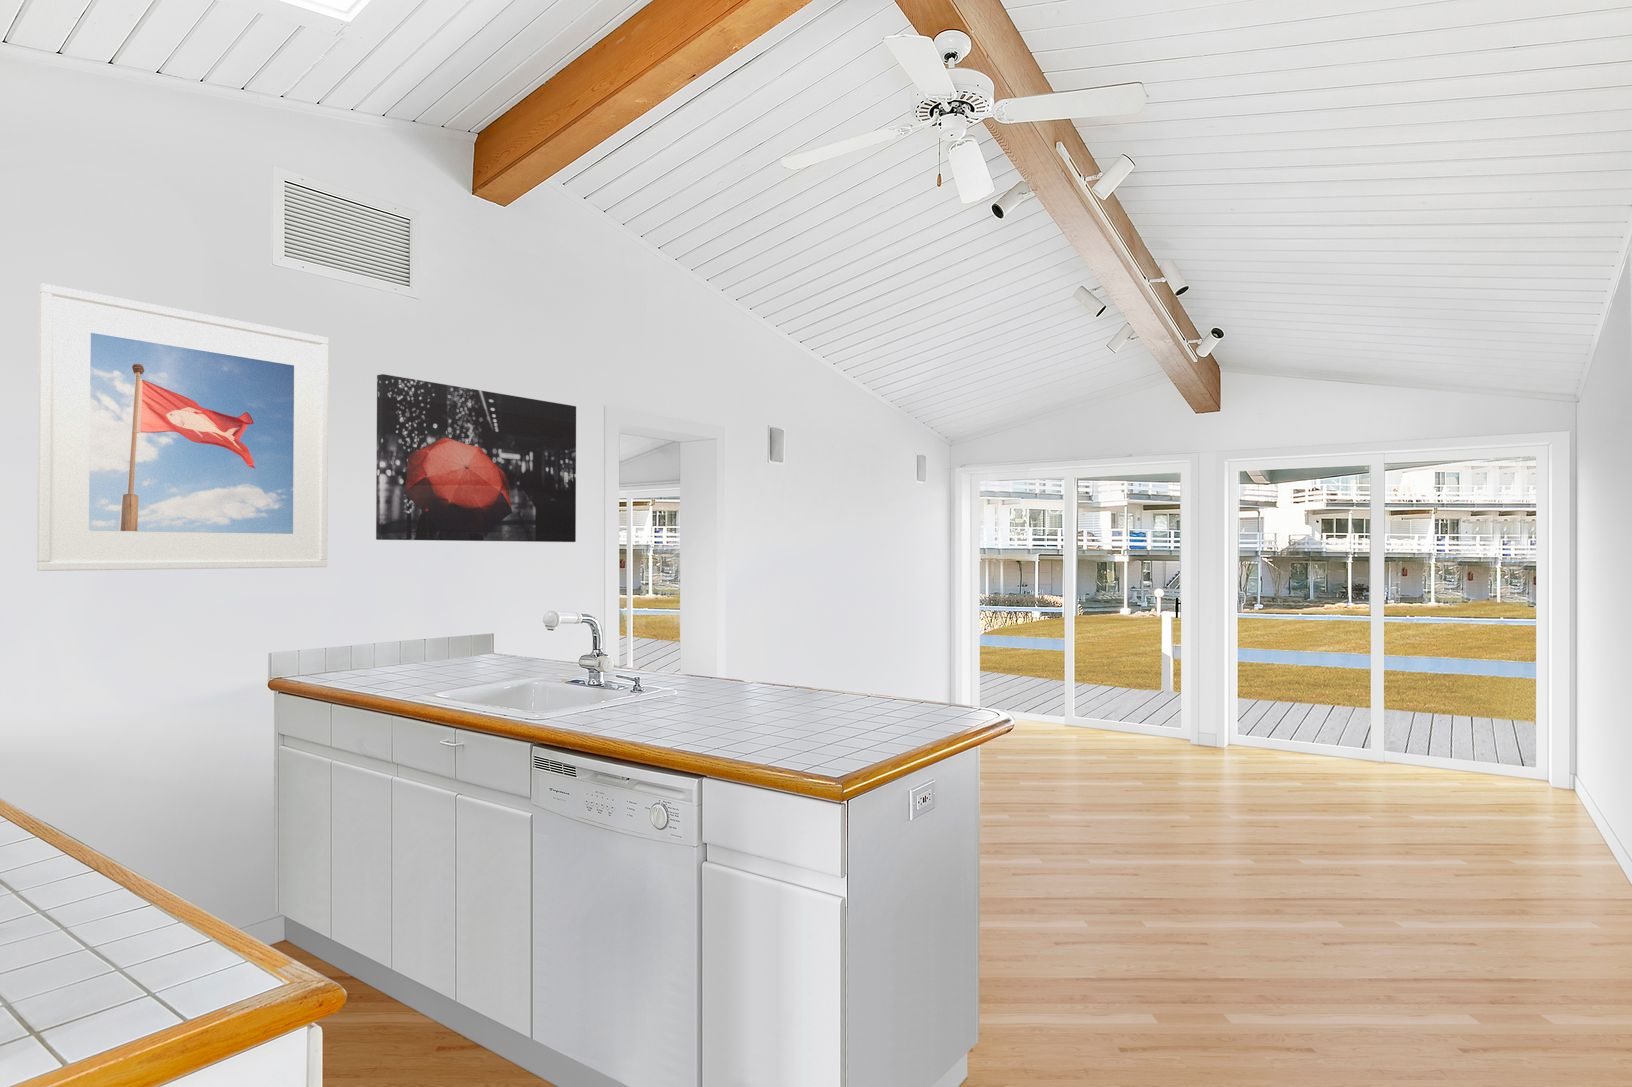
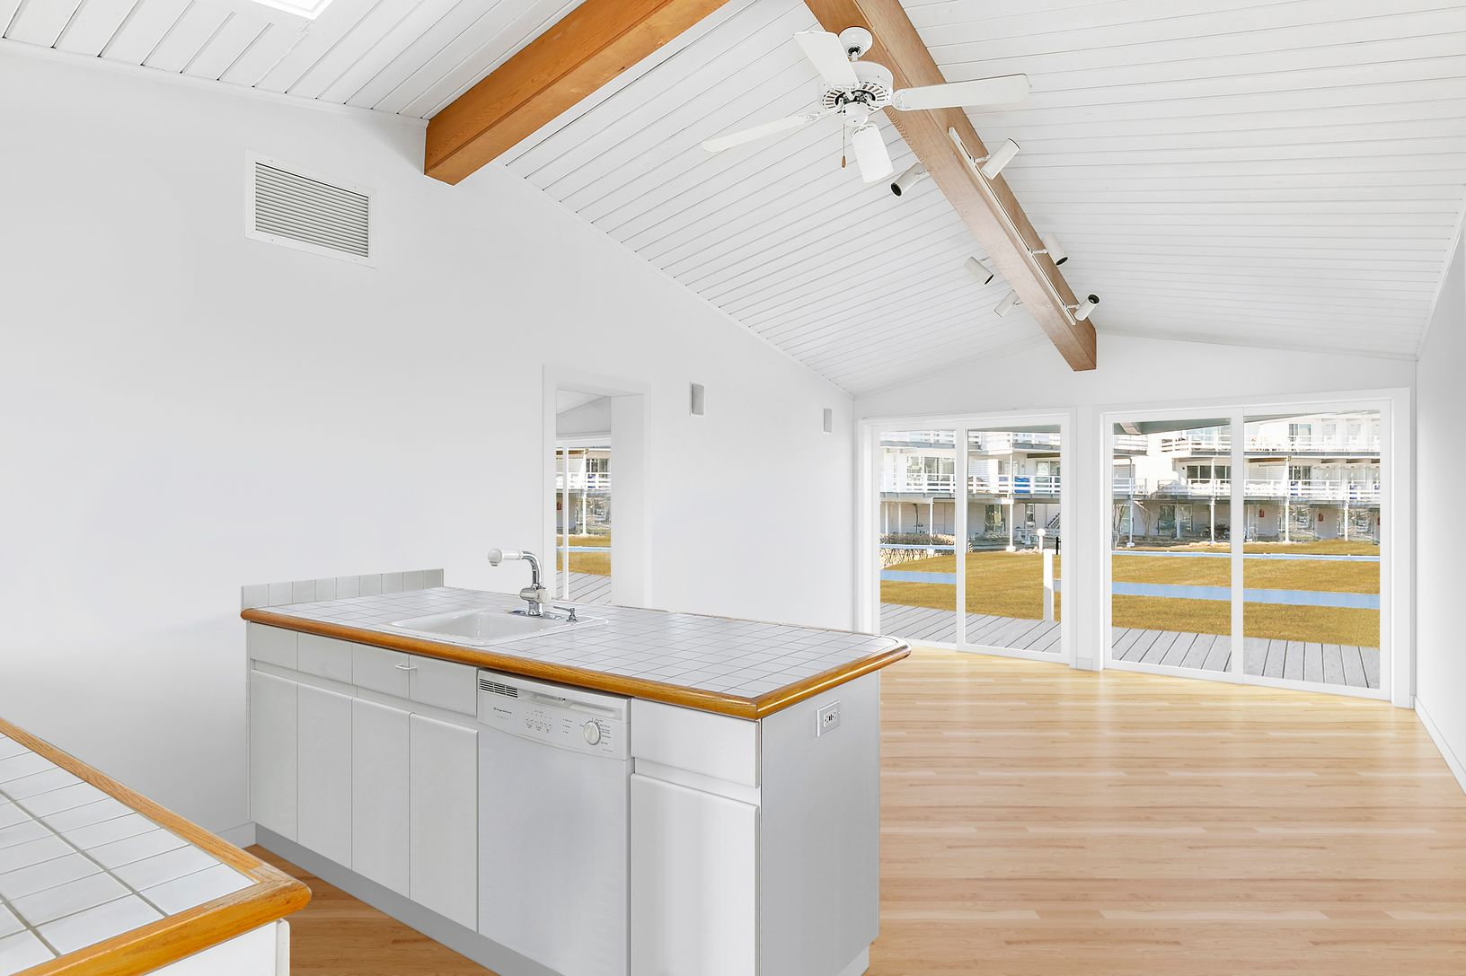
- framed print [36,283,330,571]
- wall art [375,372,578,544]
